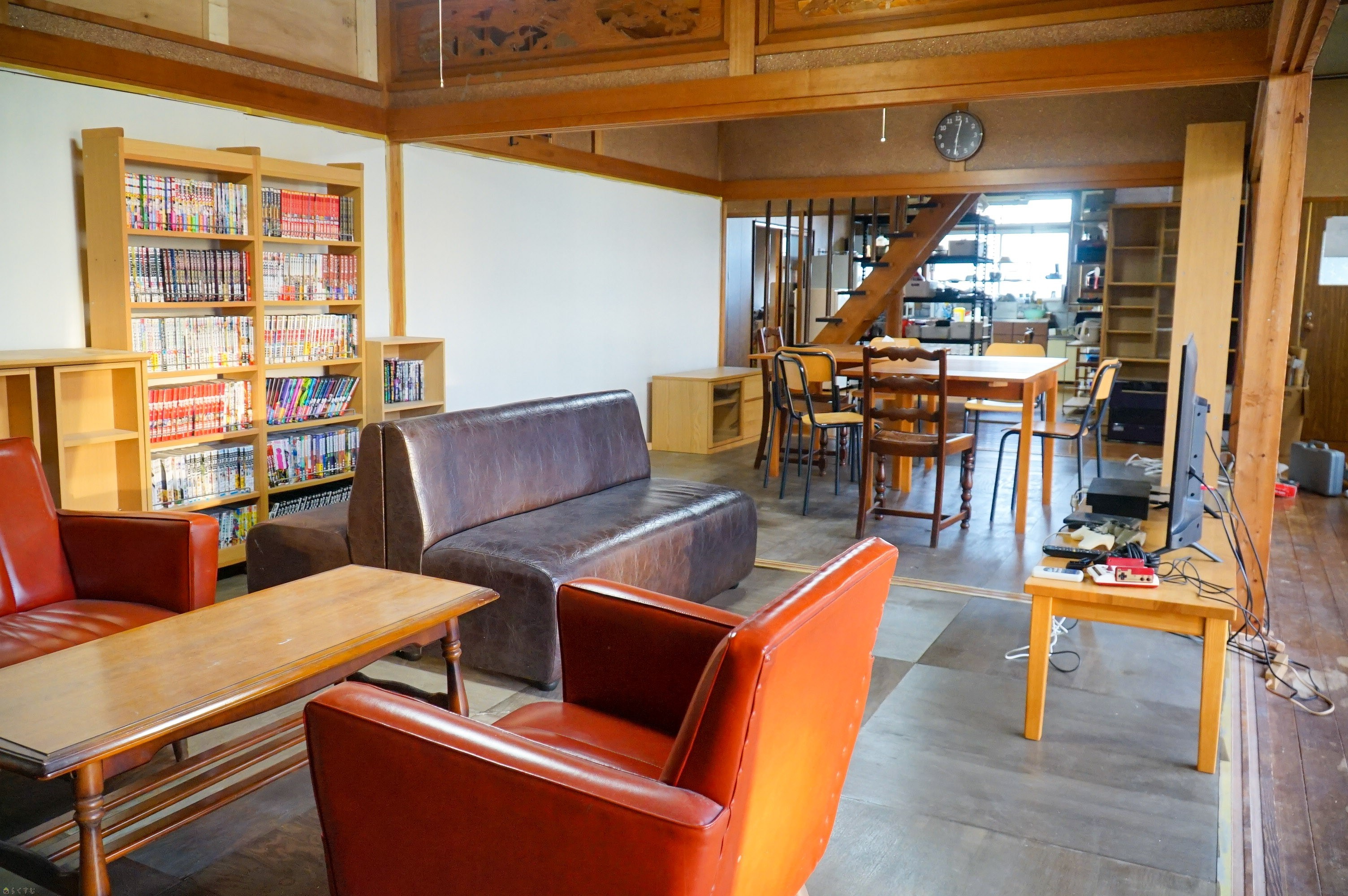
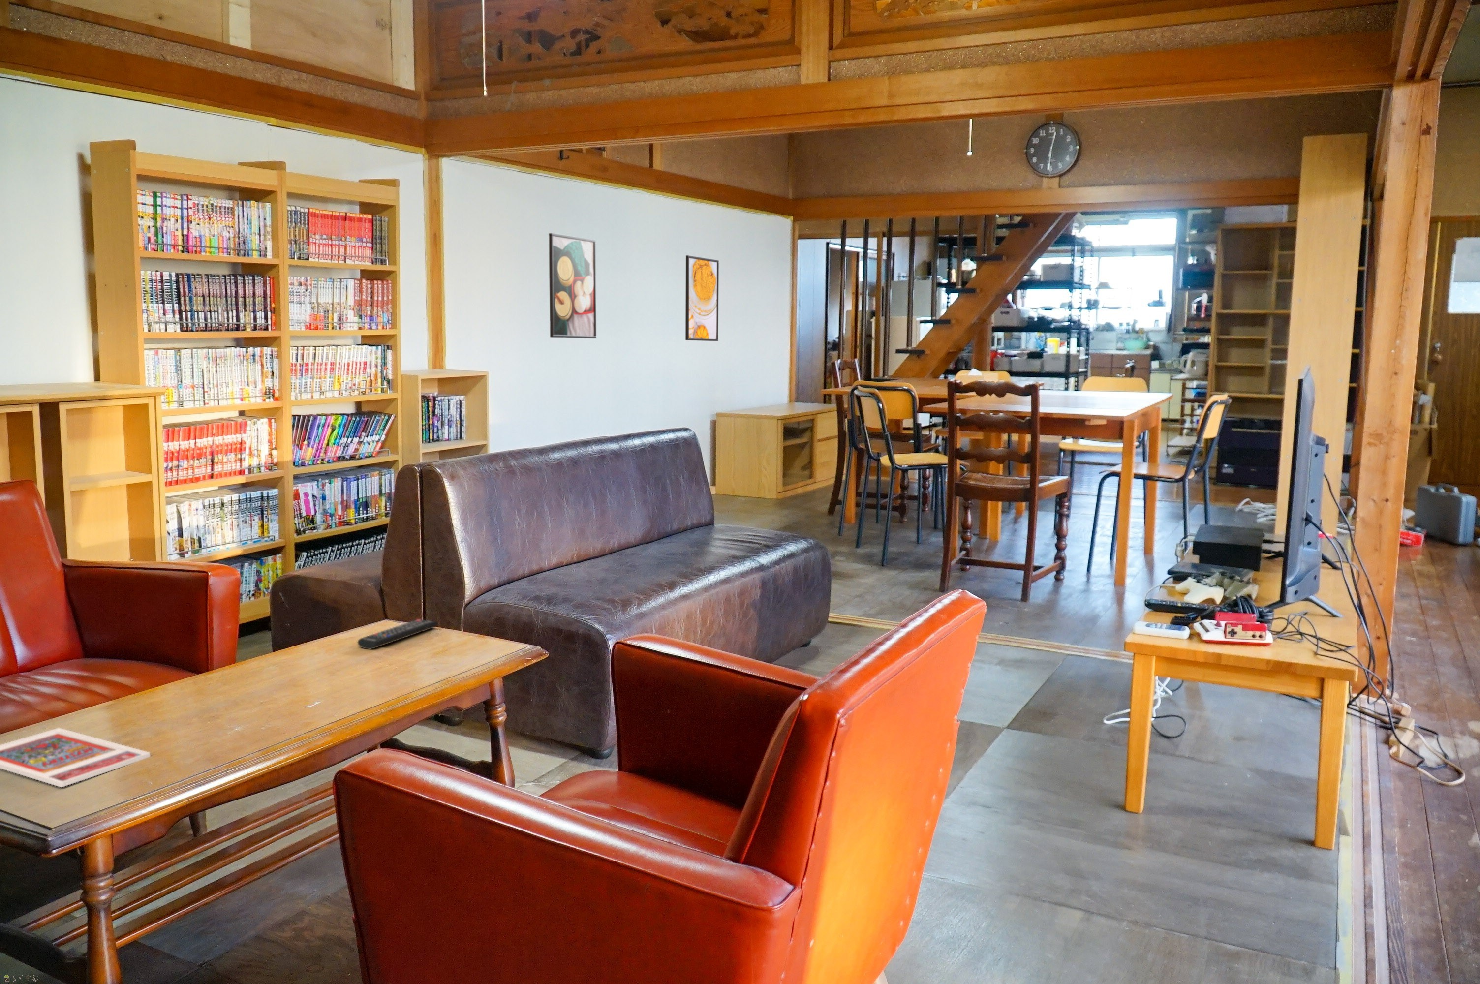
+ comic book [0,727,150,787]
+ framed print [685,255,719,342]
+ remote control [357,619,438,650]
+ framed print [548,233,597,339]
